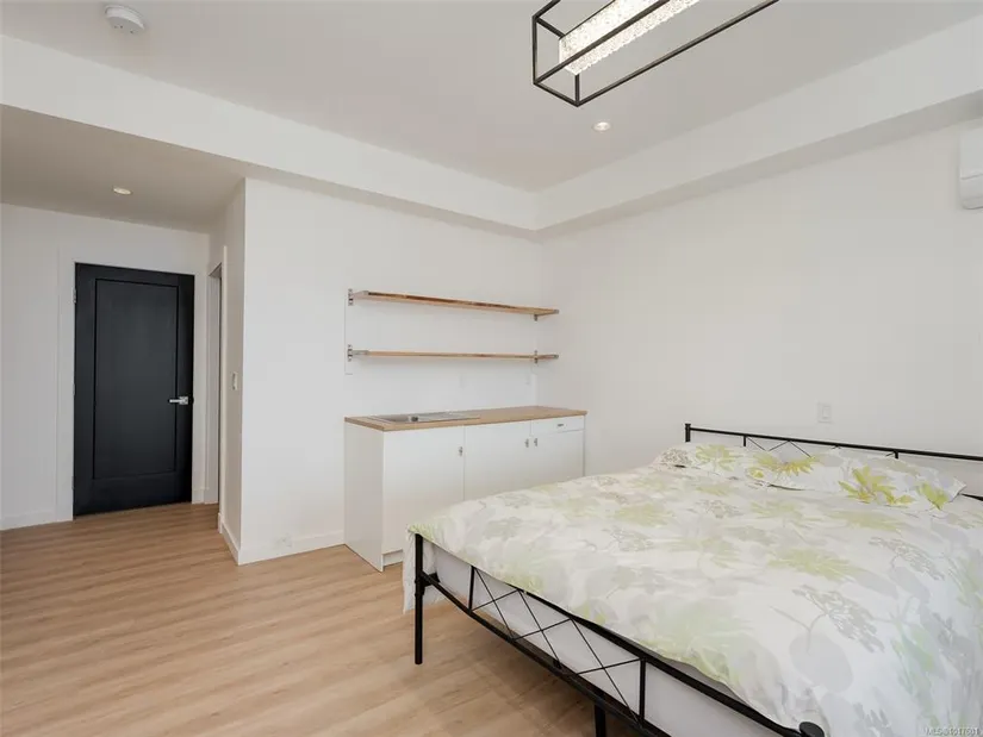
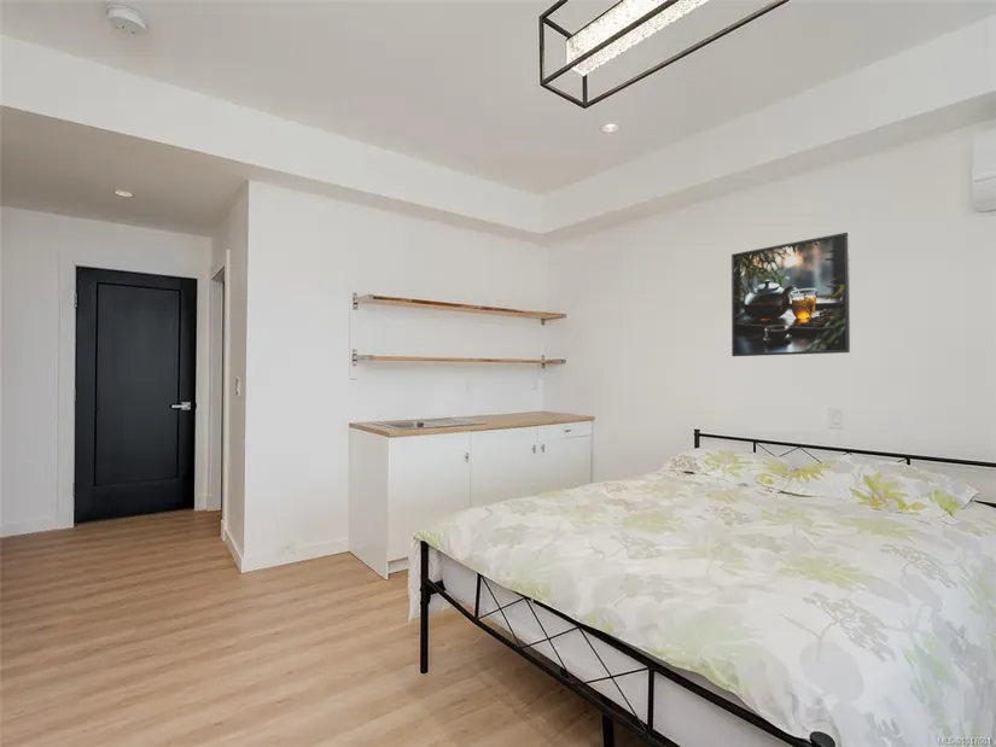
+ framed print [730,232,851,357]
